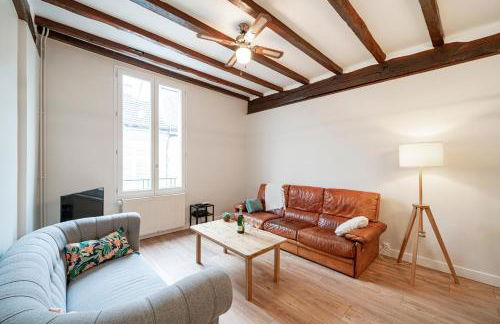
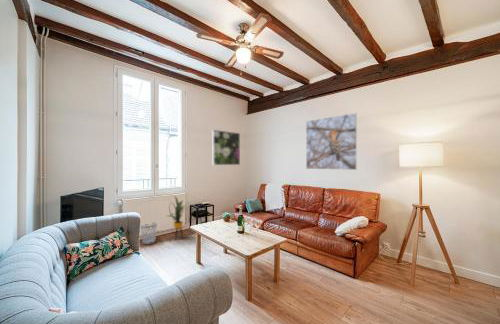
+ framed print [305,112,358,171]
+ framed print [211,129,241,166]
+ wastebasket [140,221,158,245]
+ house plant [167,195,192,241]
